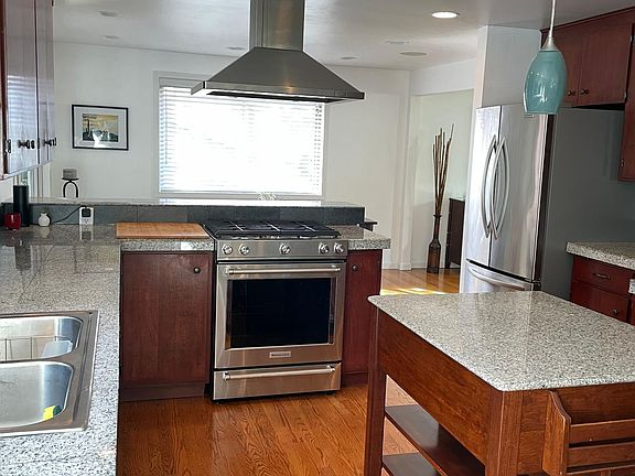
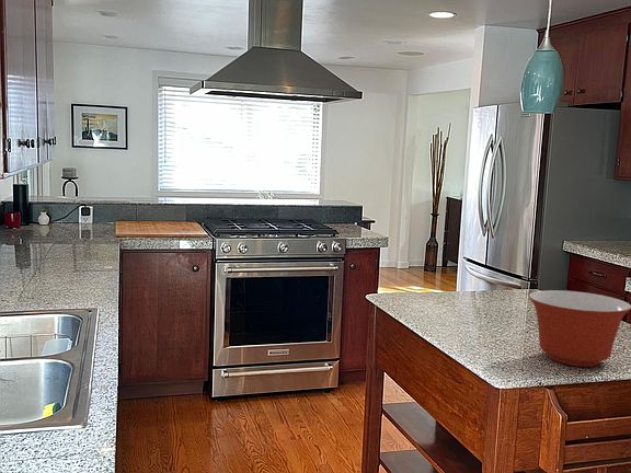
+ mixing bowl [528,289,631,368]
